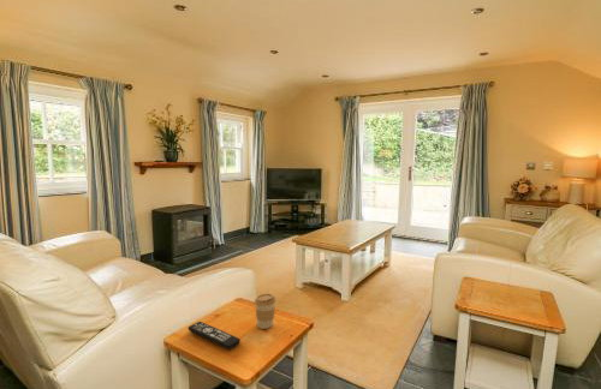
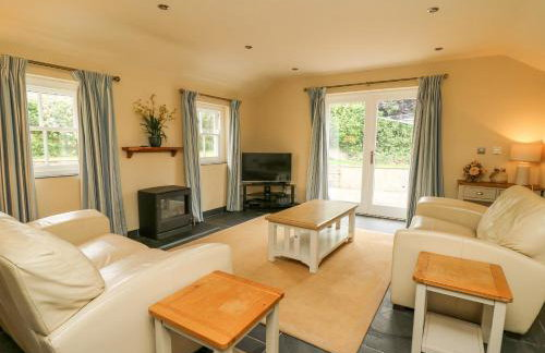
- coffee cup [254,293,278,330]
- remote control [186,321,242,351]
